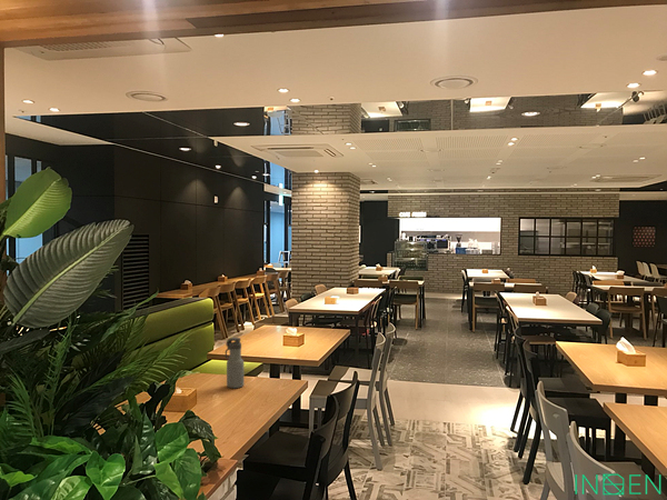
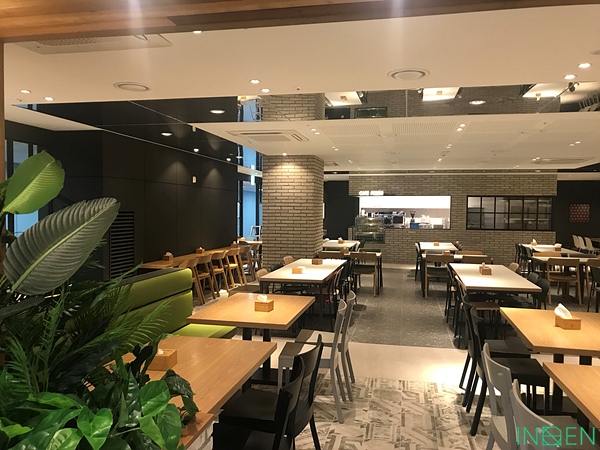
- water bottle [225,337,245,389]
